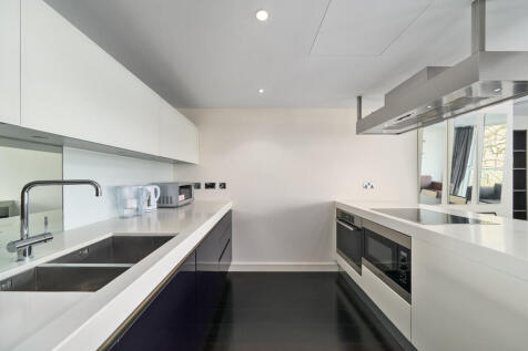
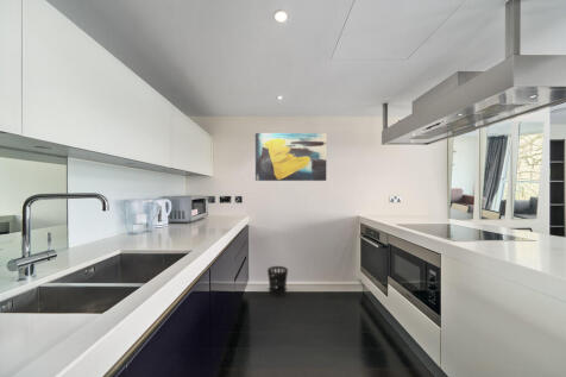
+ wall art [254,132,327,182]
+ wastebasket [266,265,289,299]
